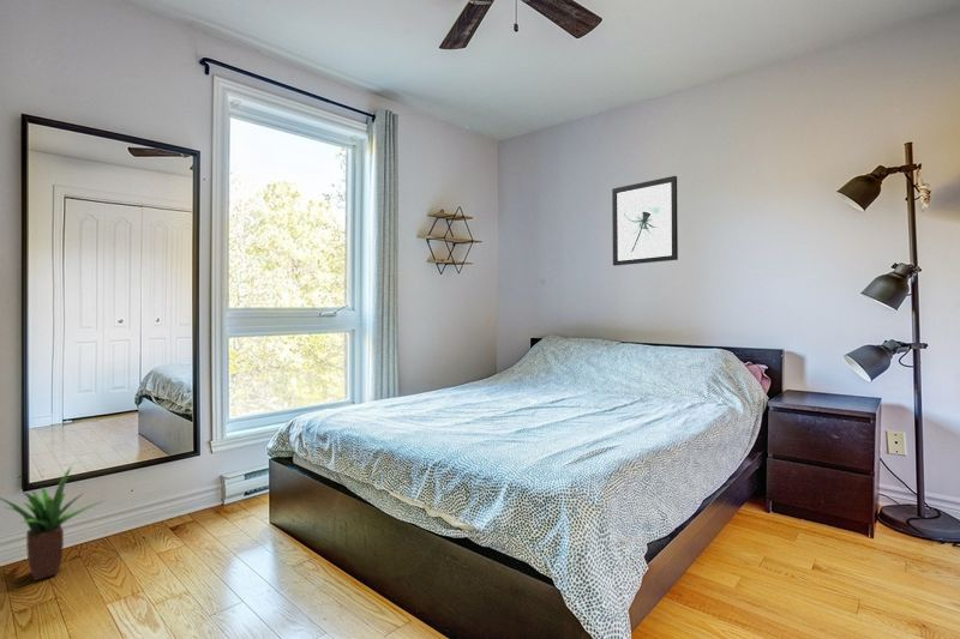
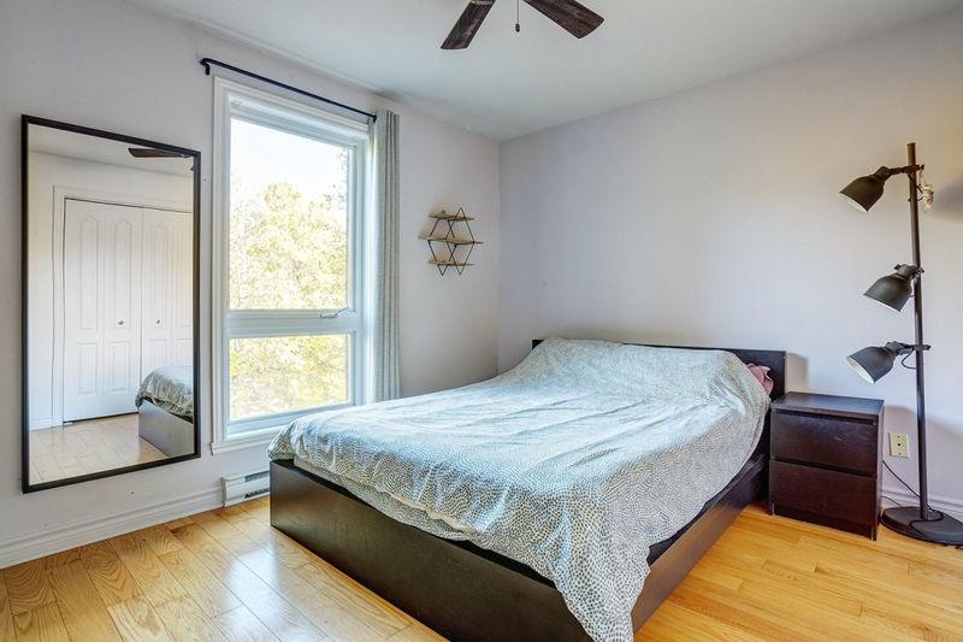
- wall art [611,175,679,267]
- potted plant [0,465,104,581]
